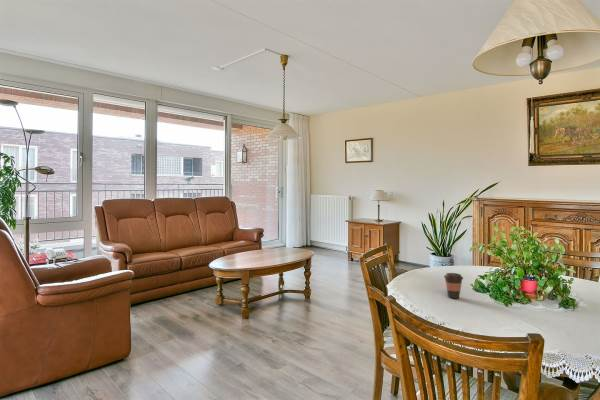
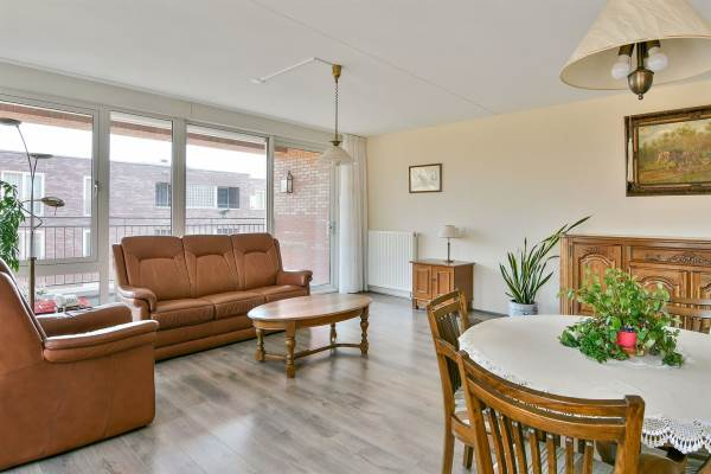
- coffee cup [443,272,464,299]
